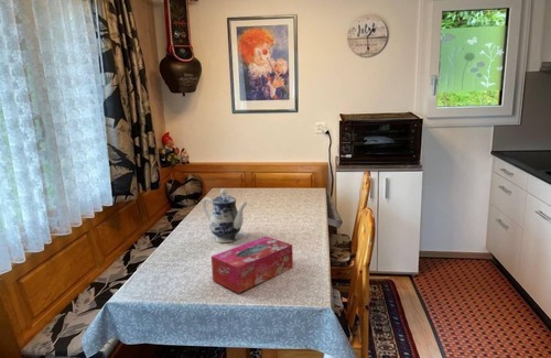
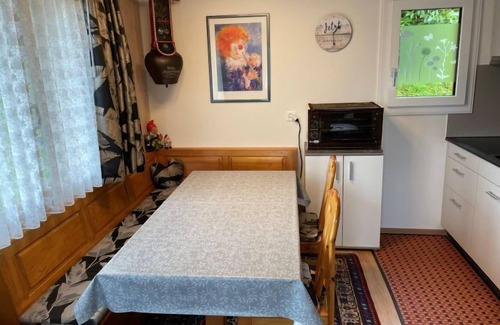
- teapot [202,187,248,243]
- tissue box [210,236,294,294]
